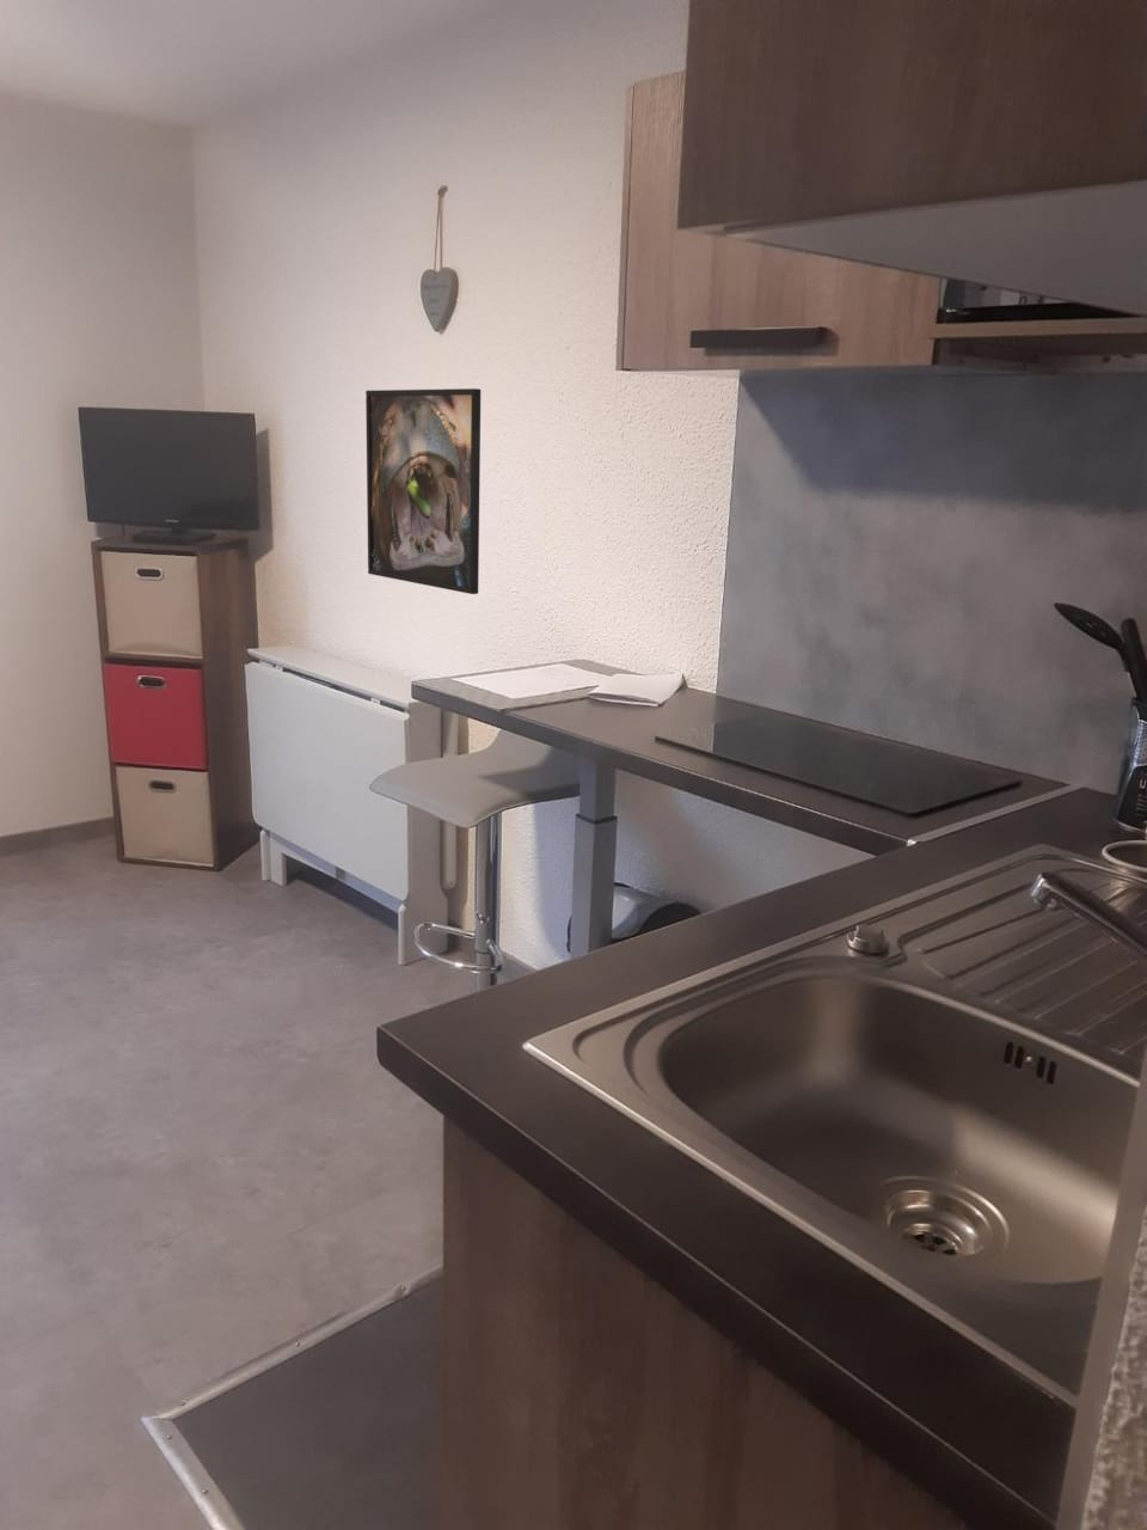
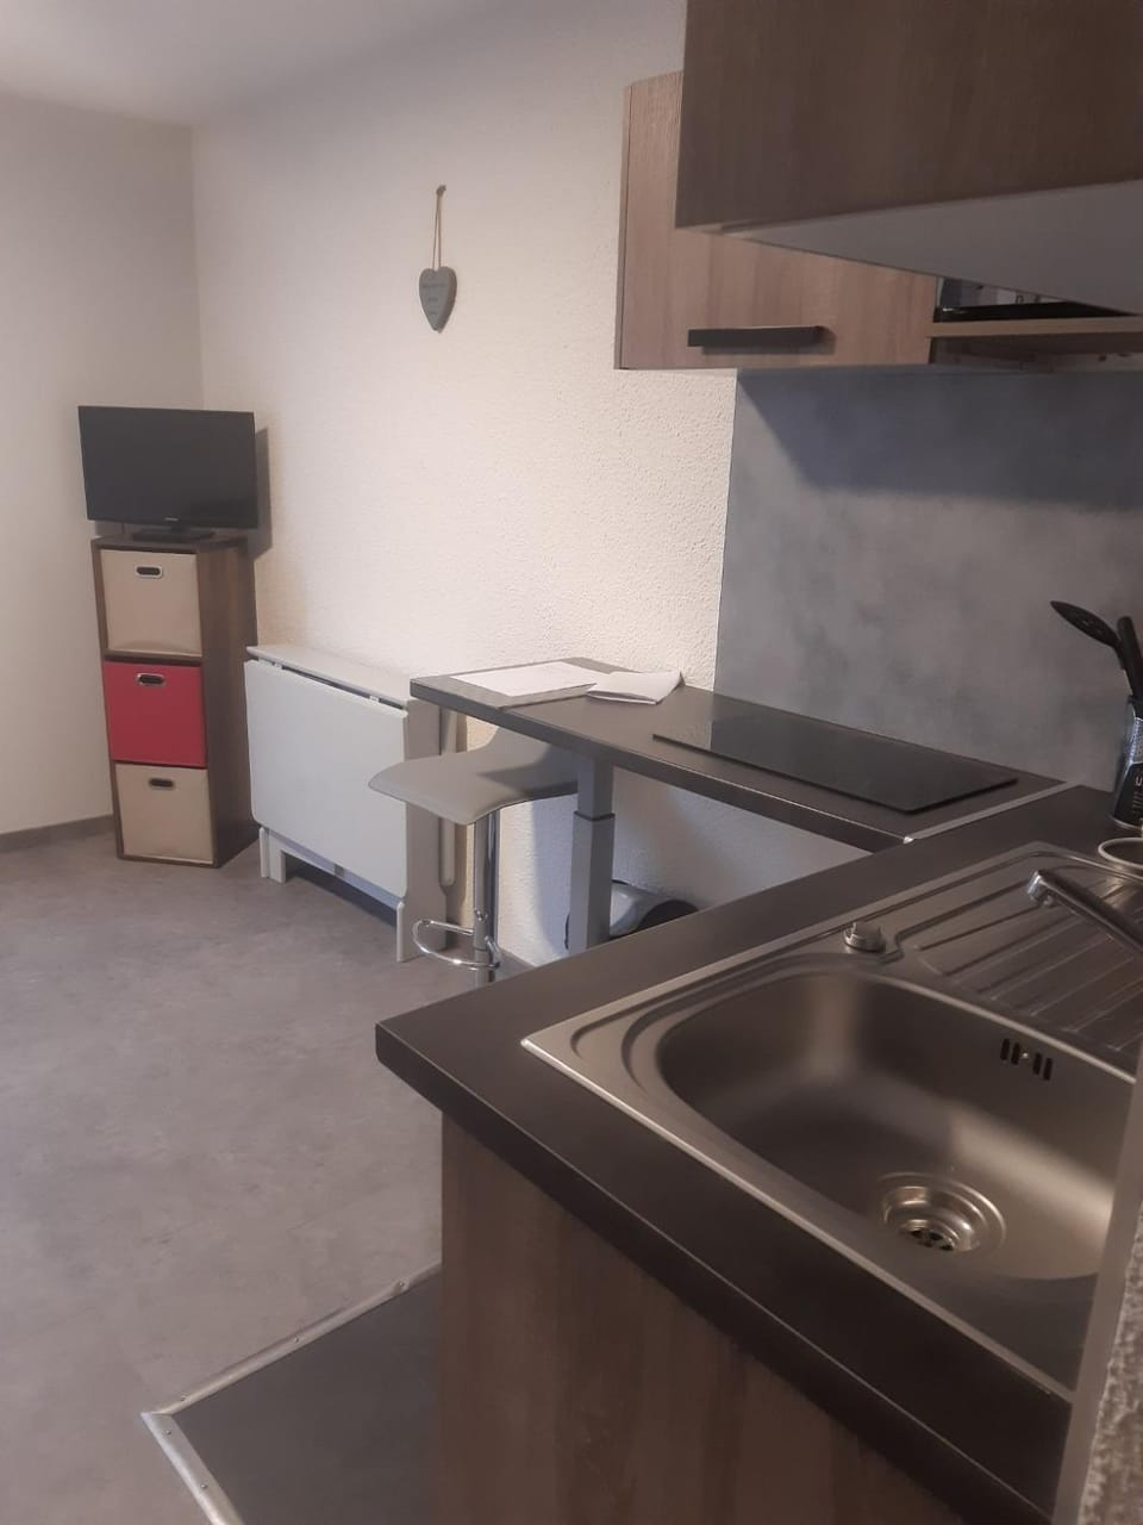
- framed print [364,387,482,595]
